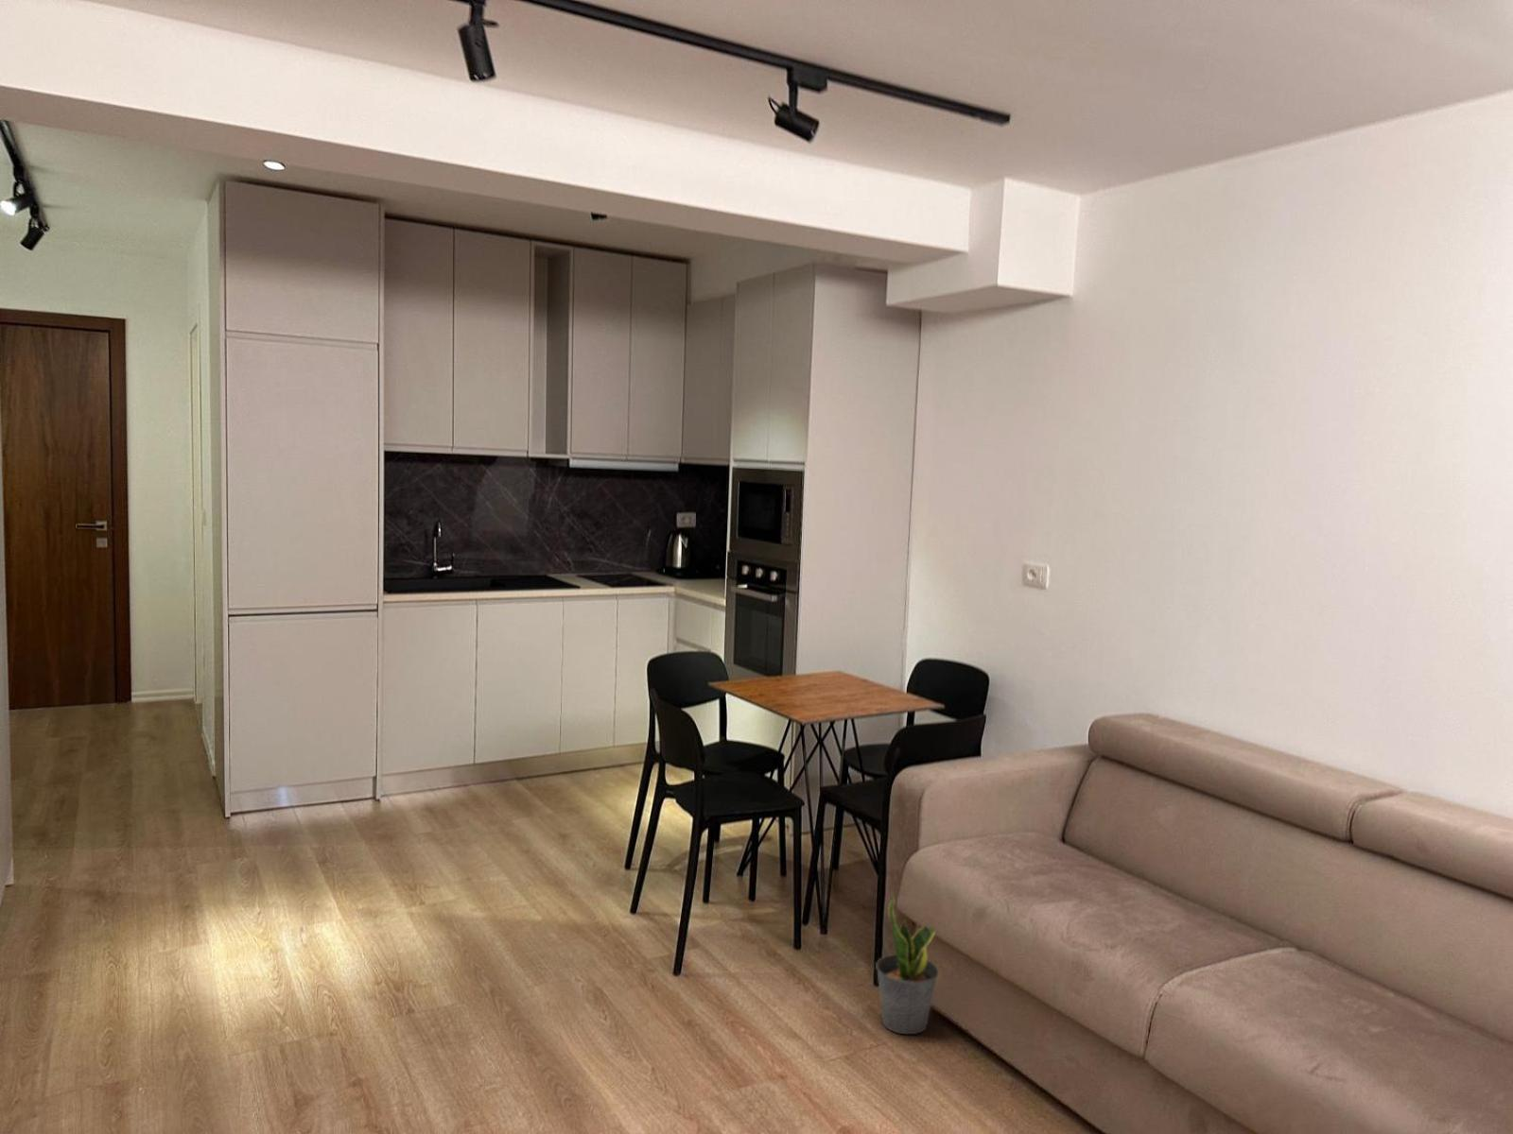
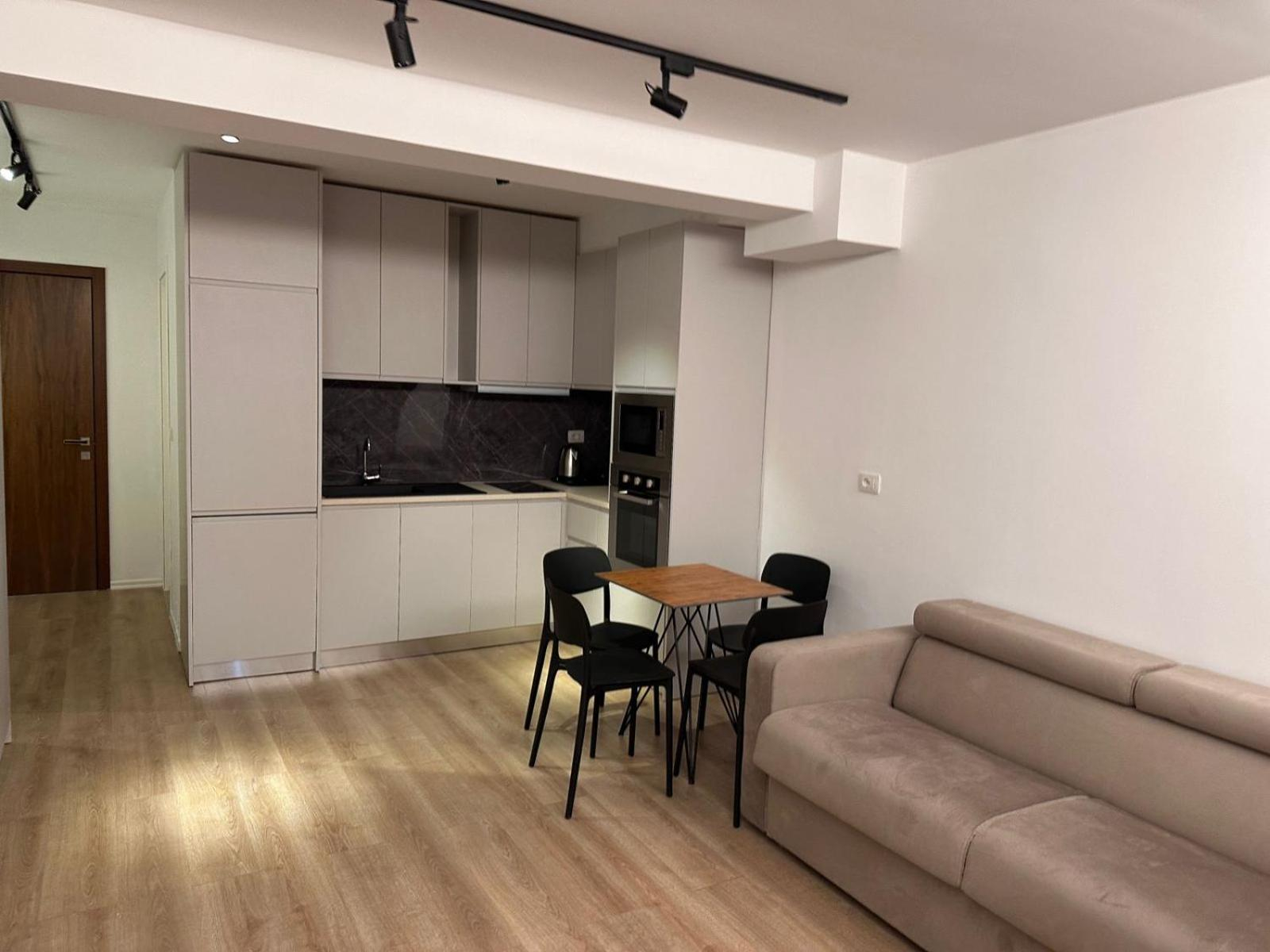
- potted plant [874,893,940,1035]
